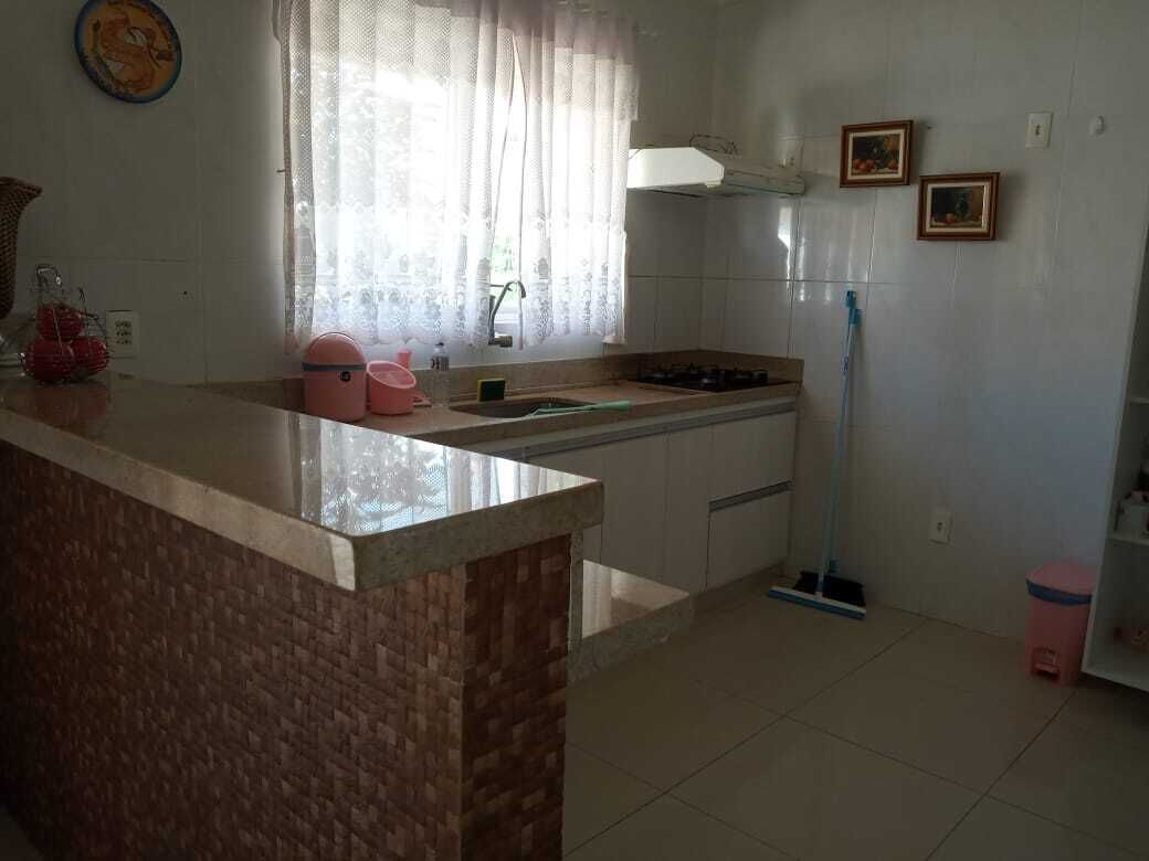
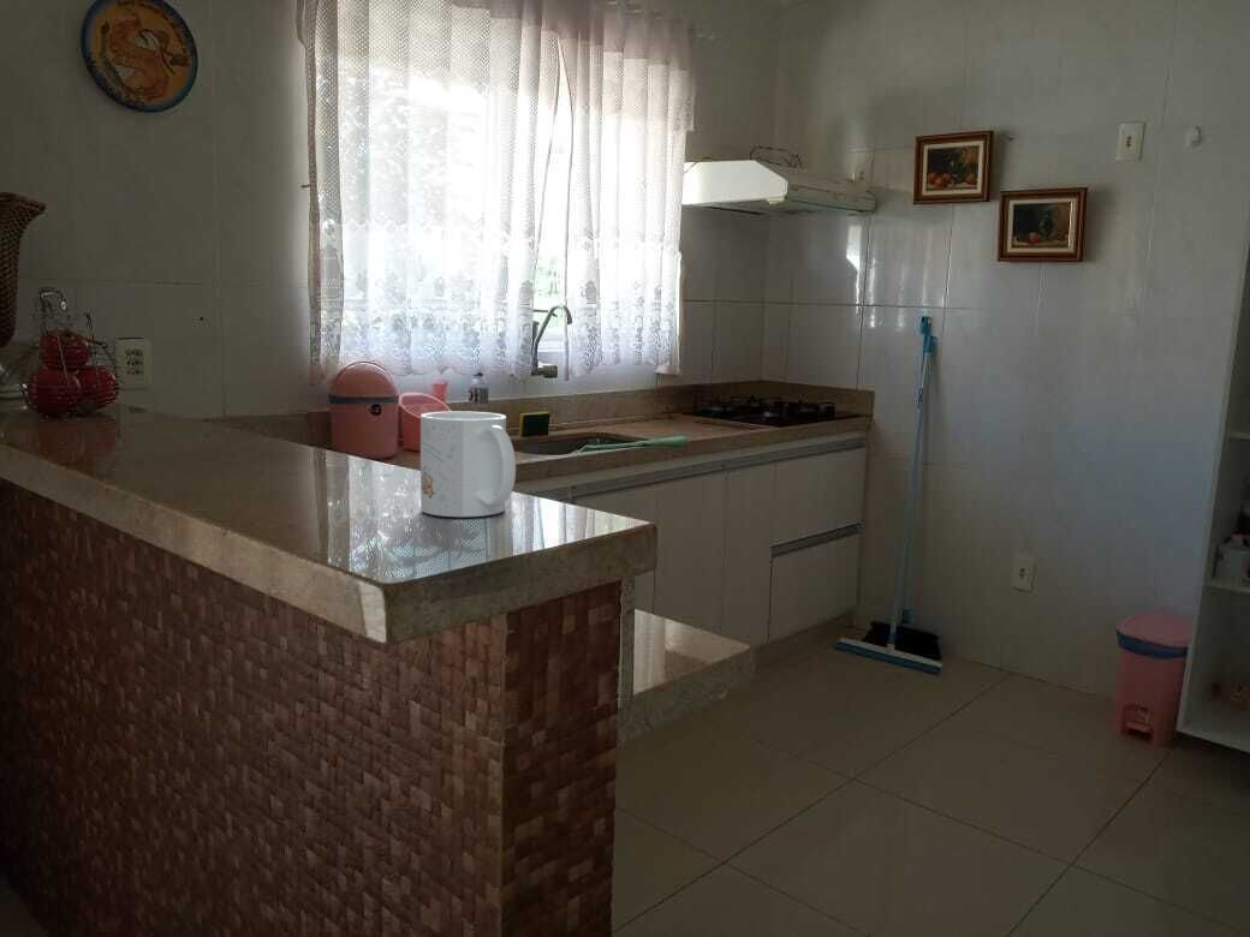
+ mug [419,411,517,518]
